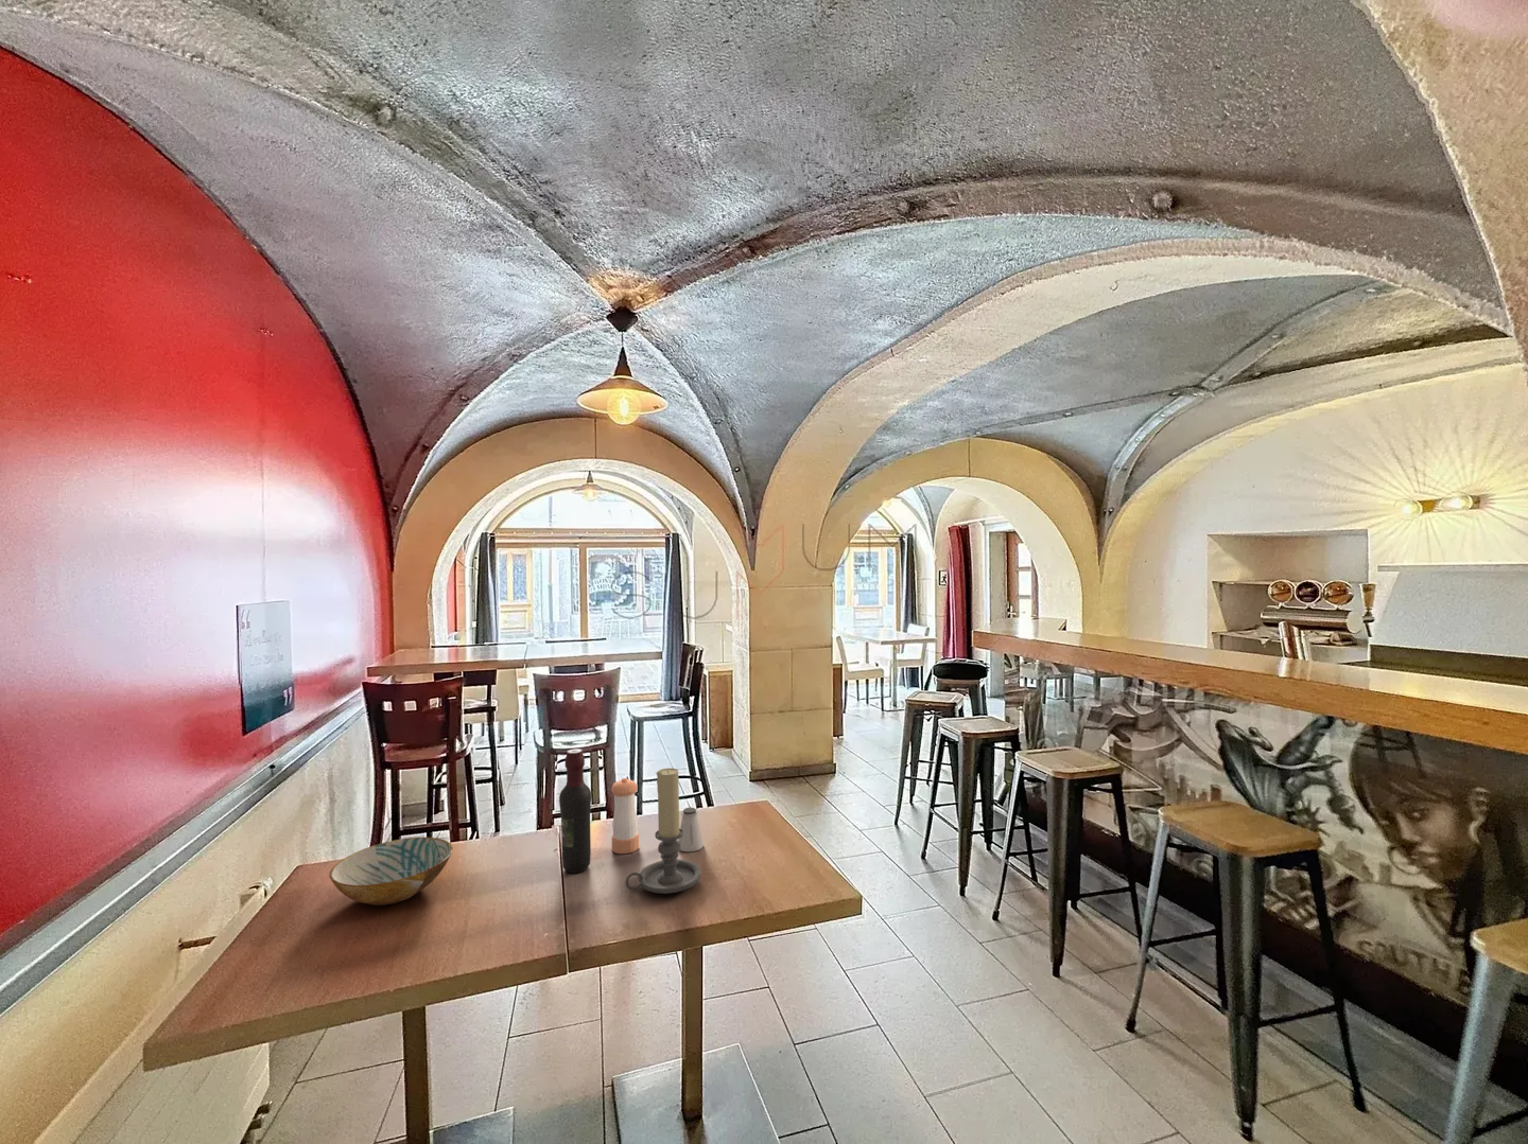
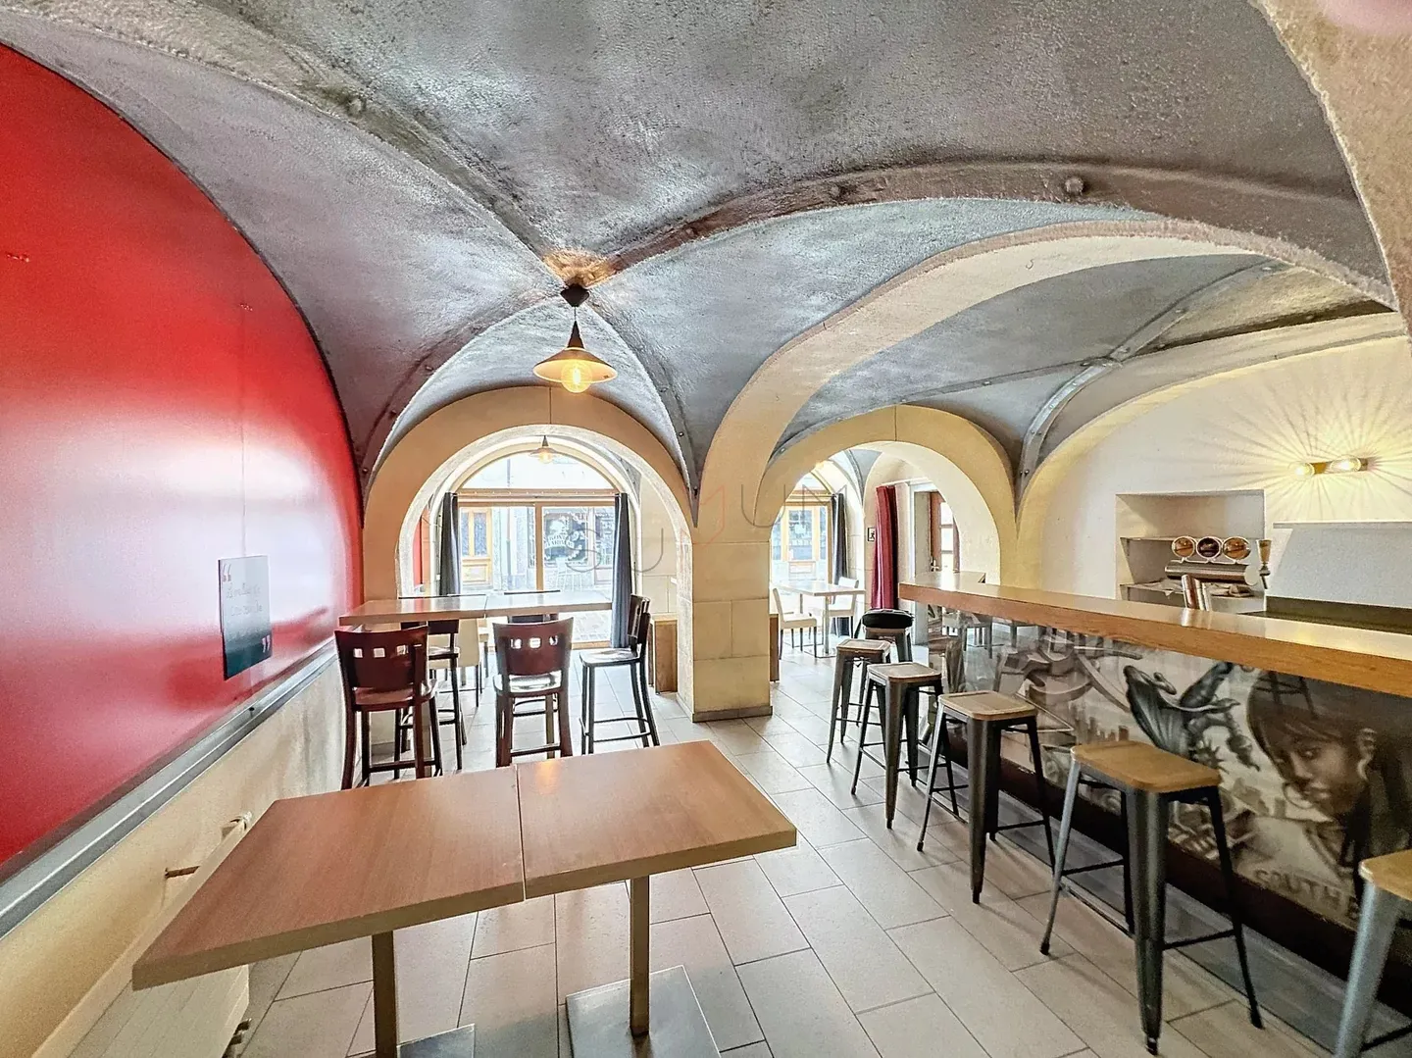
- candle holder [624,768,702,895]
- wine bottle [558,749,593,874]
- bowl [328,836,454,906]
- pepper shaker [611,777,640,854]
- saltshaker [677,806,704,852]
